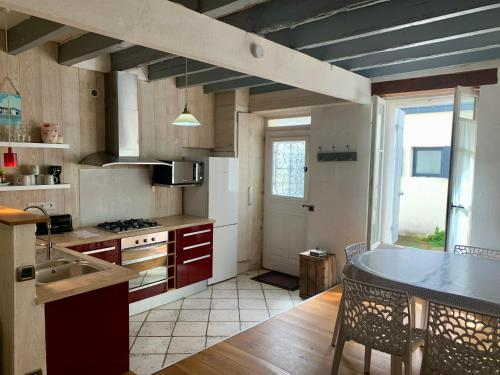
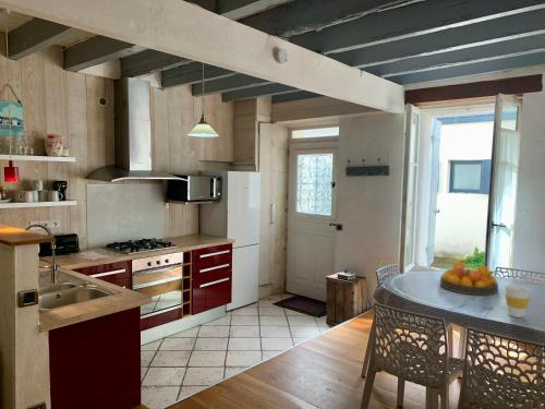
+ fruit bowl [439,261,499,297]
+ cup [504,284,533,318]
